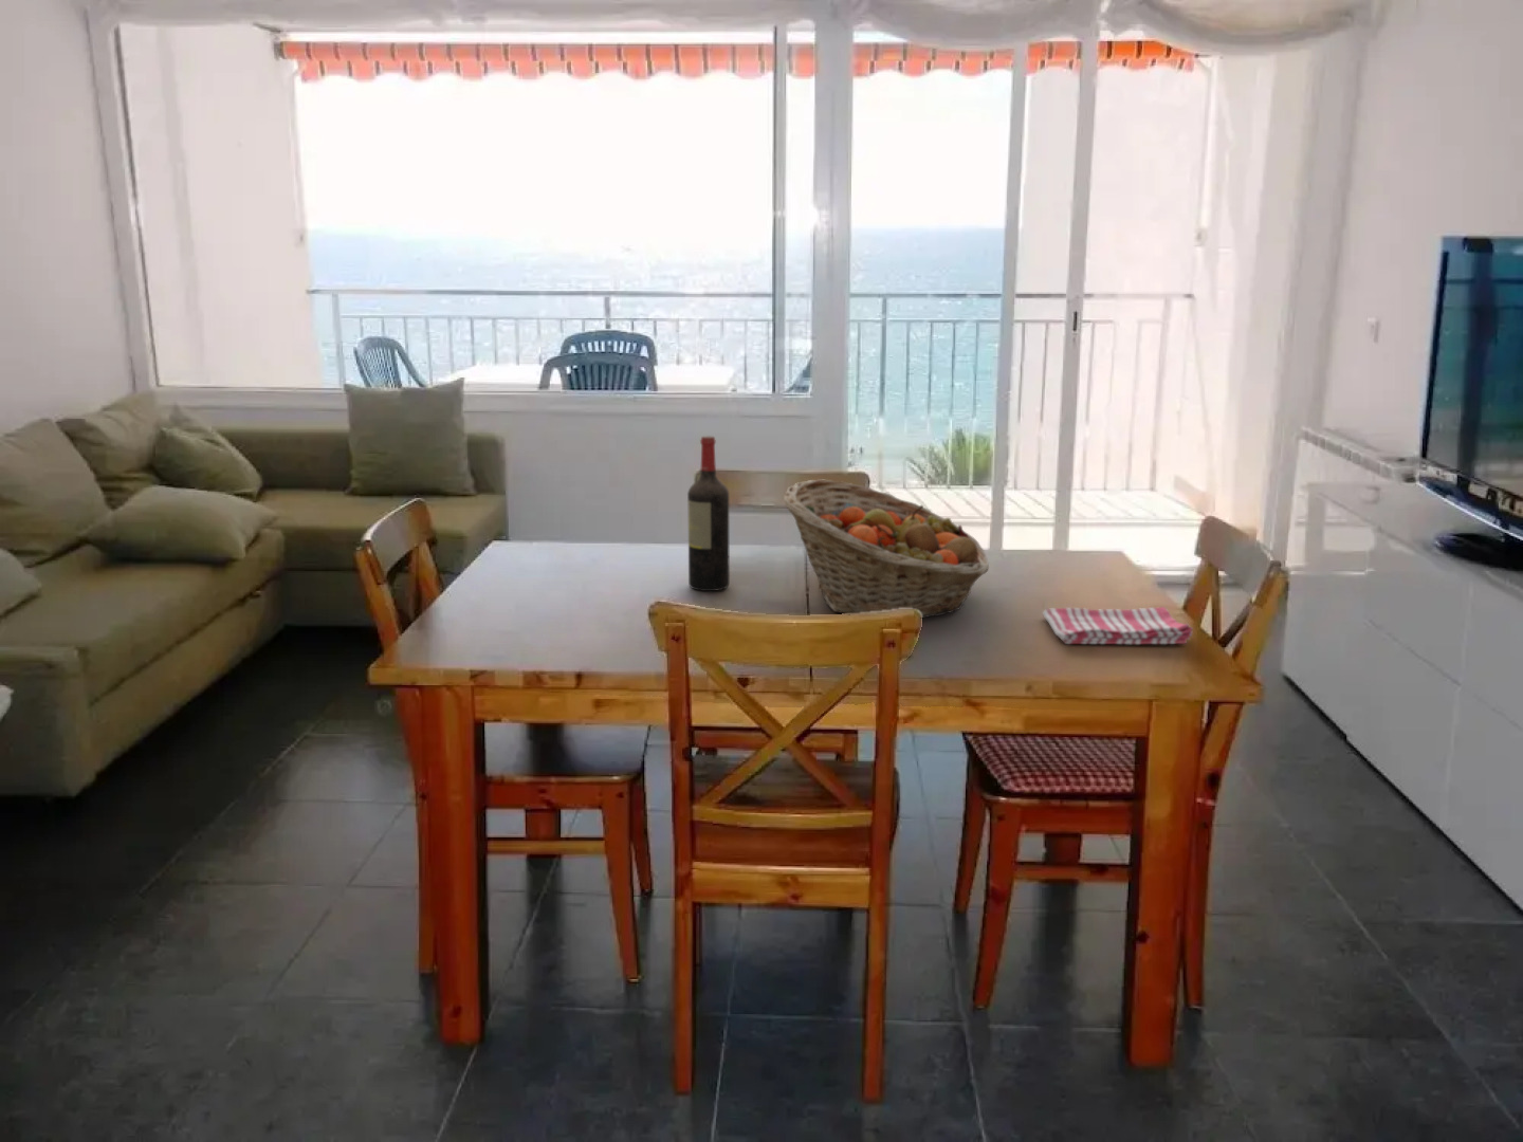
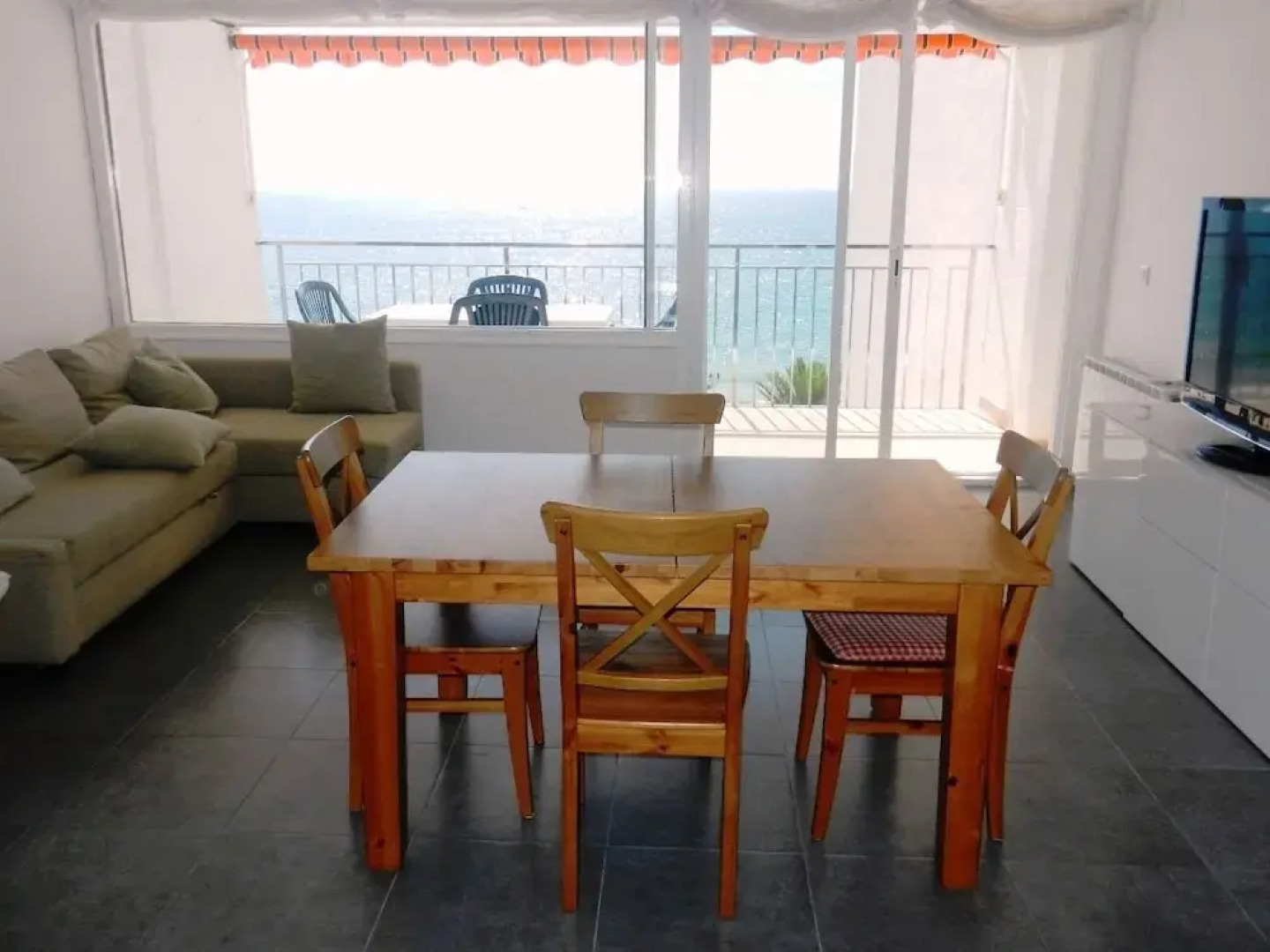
- wine bottle [686,434,730,593]
- fruit basket [783,477,991,619]
- dish towel [1042,606,1194,645]
